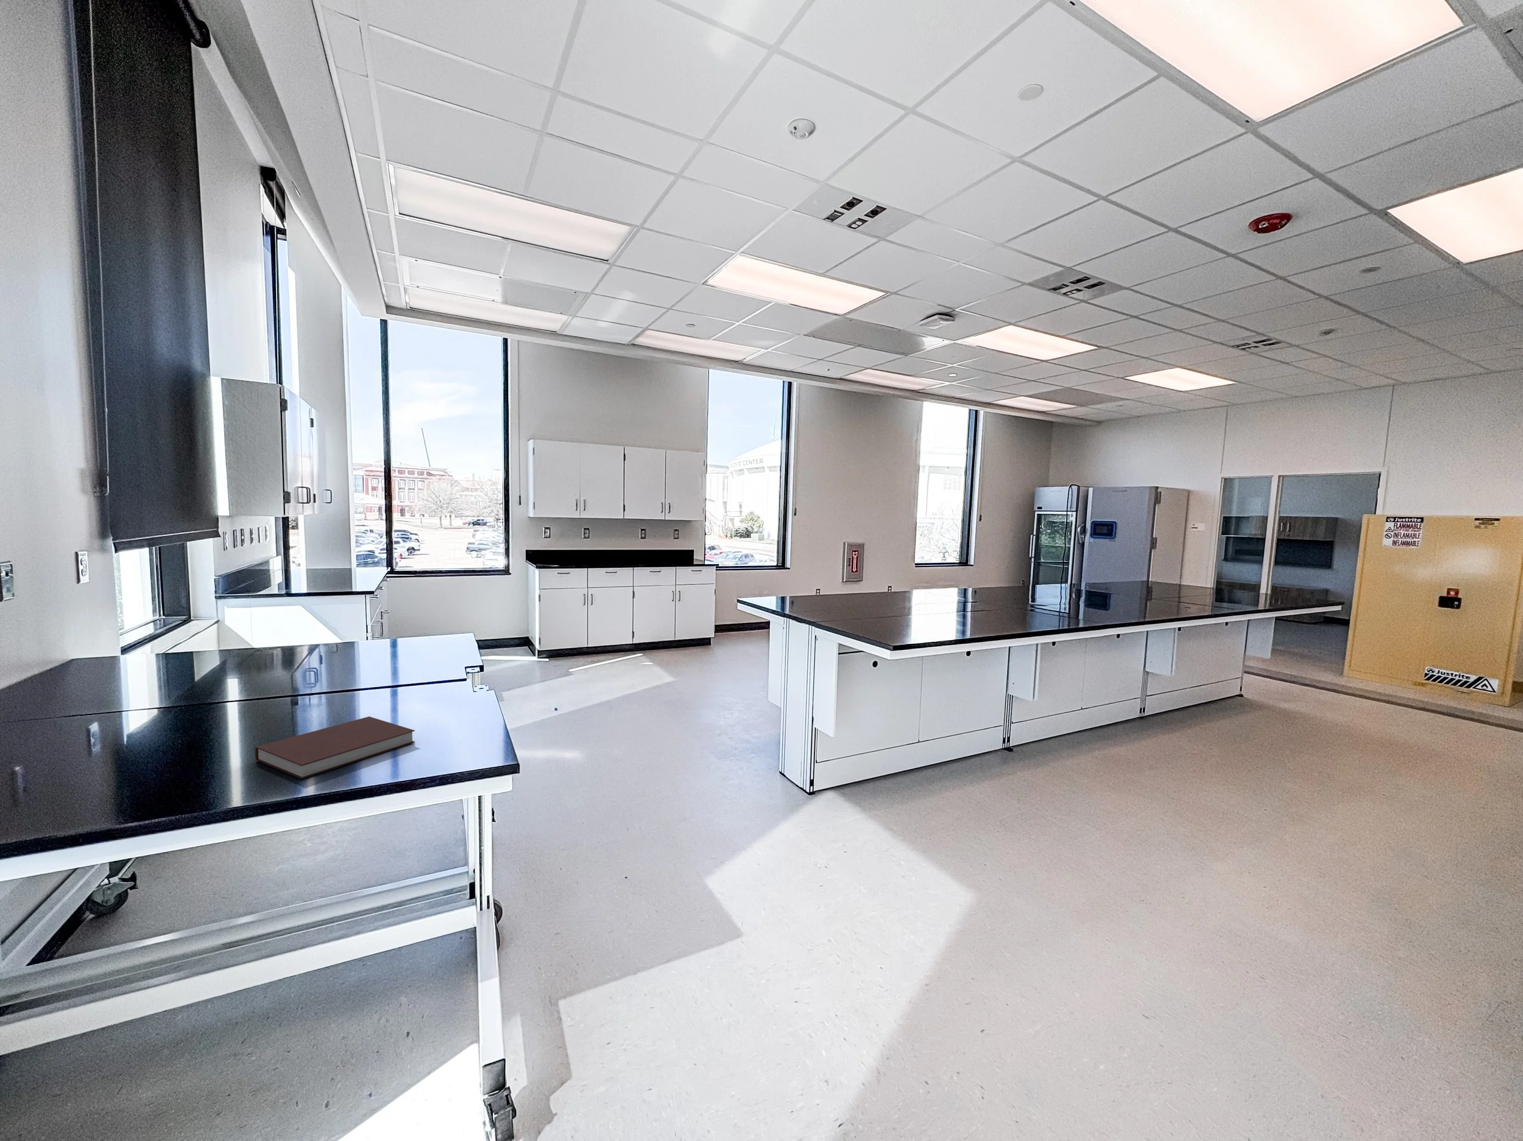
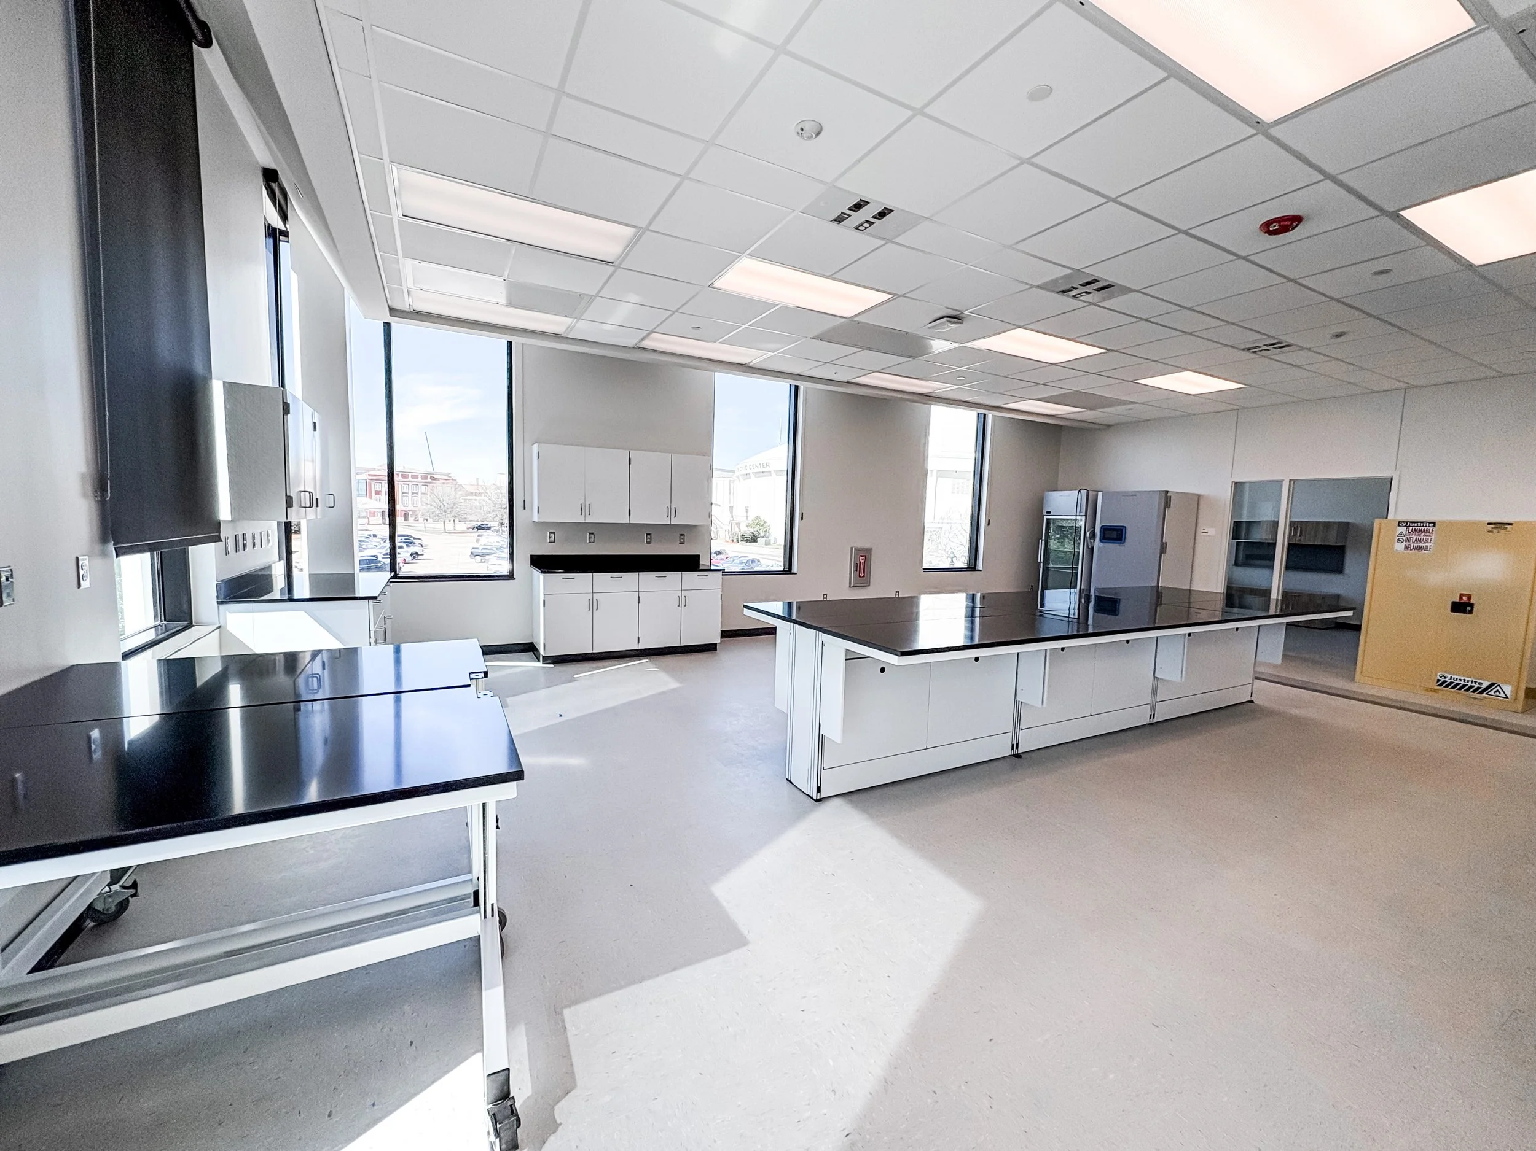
- notebook [254,717,415,779]
